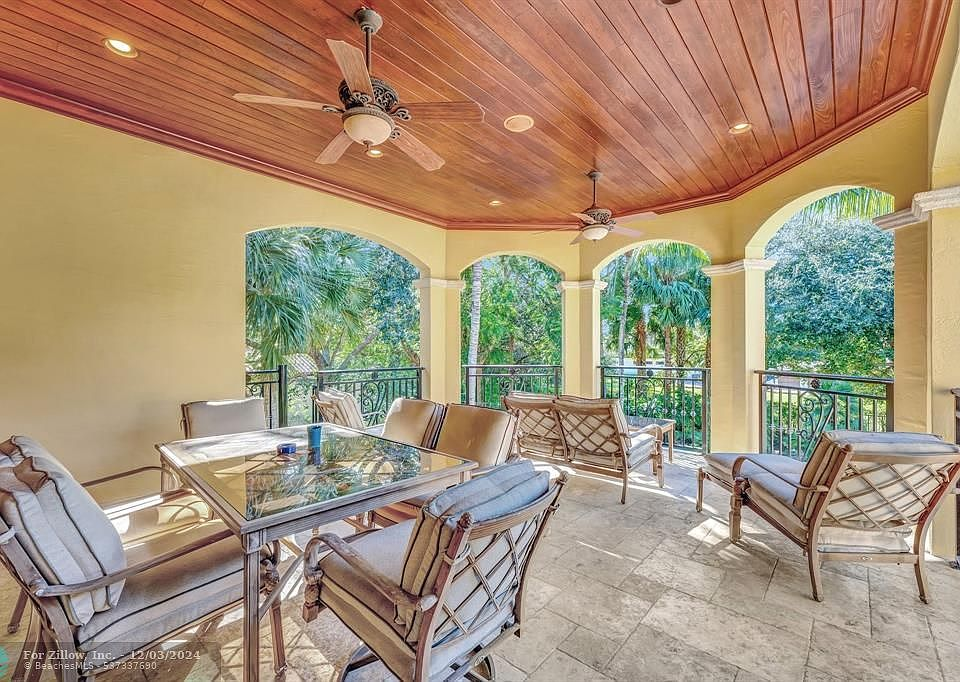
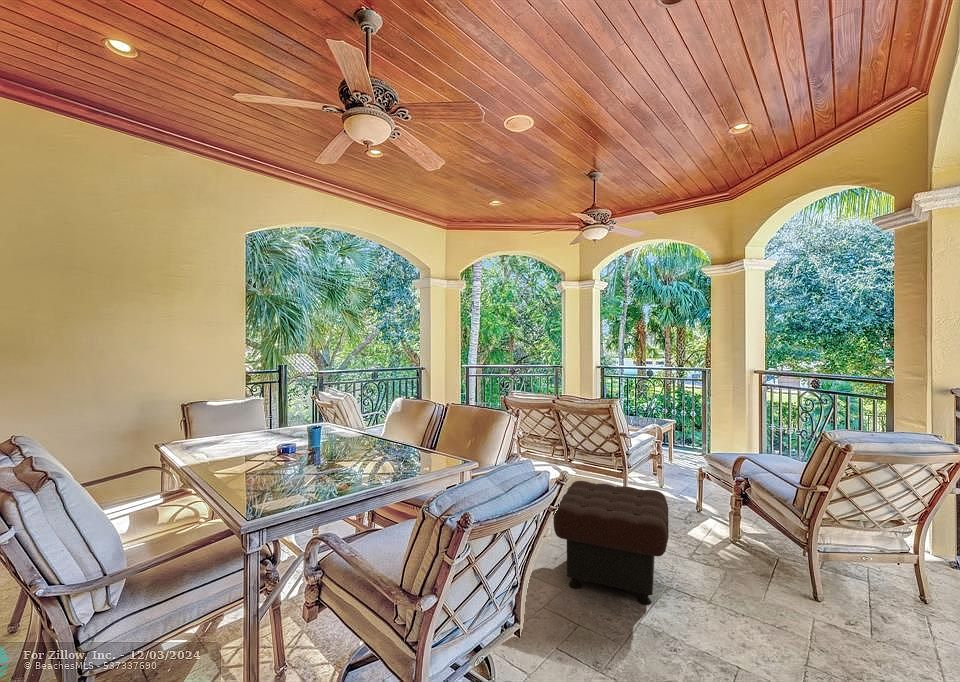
+ ottoman [552,480,670,606]
